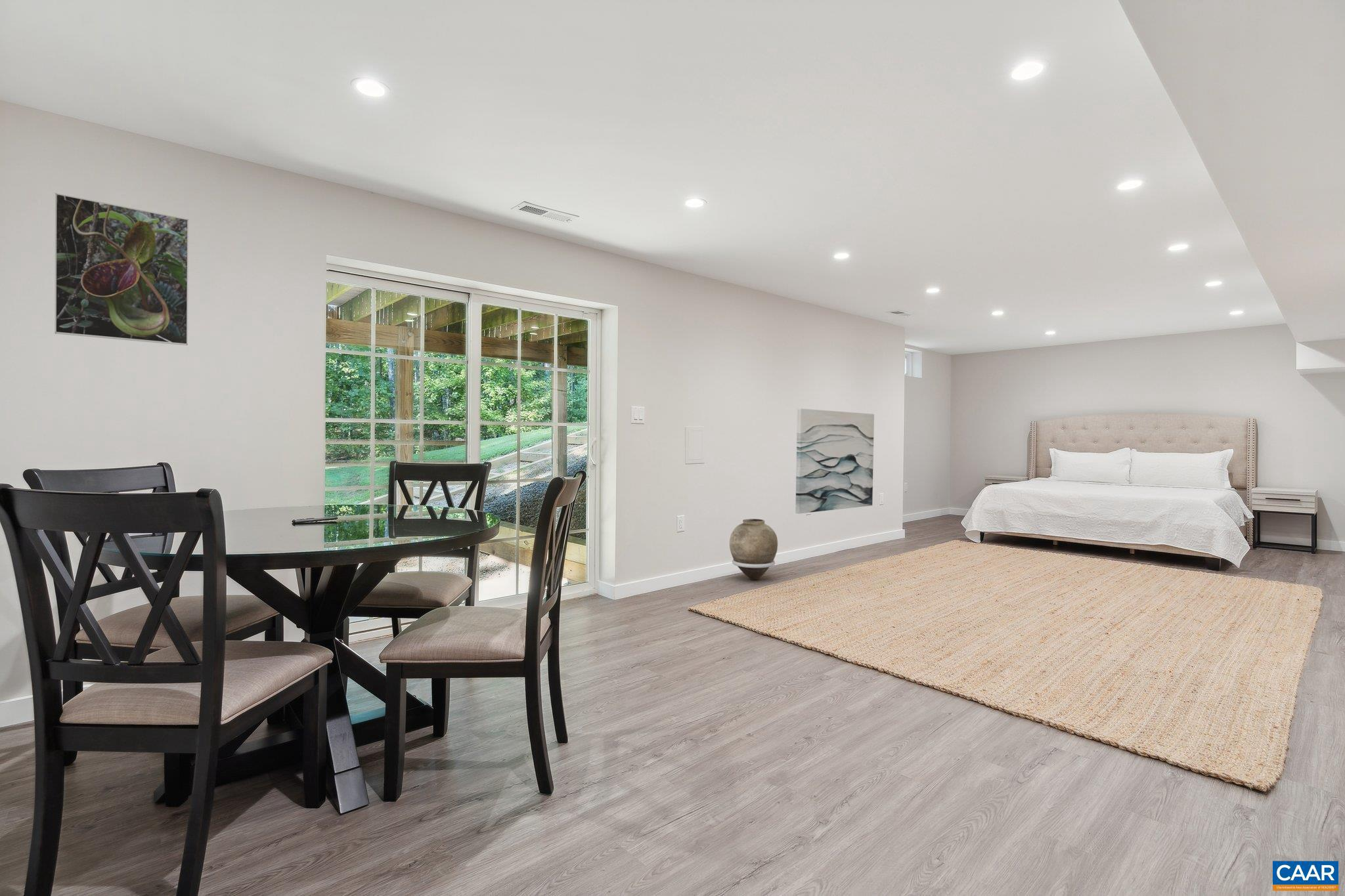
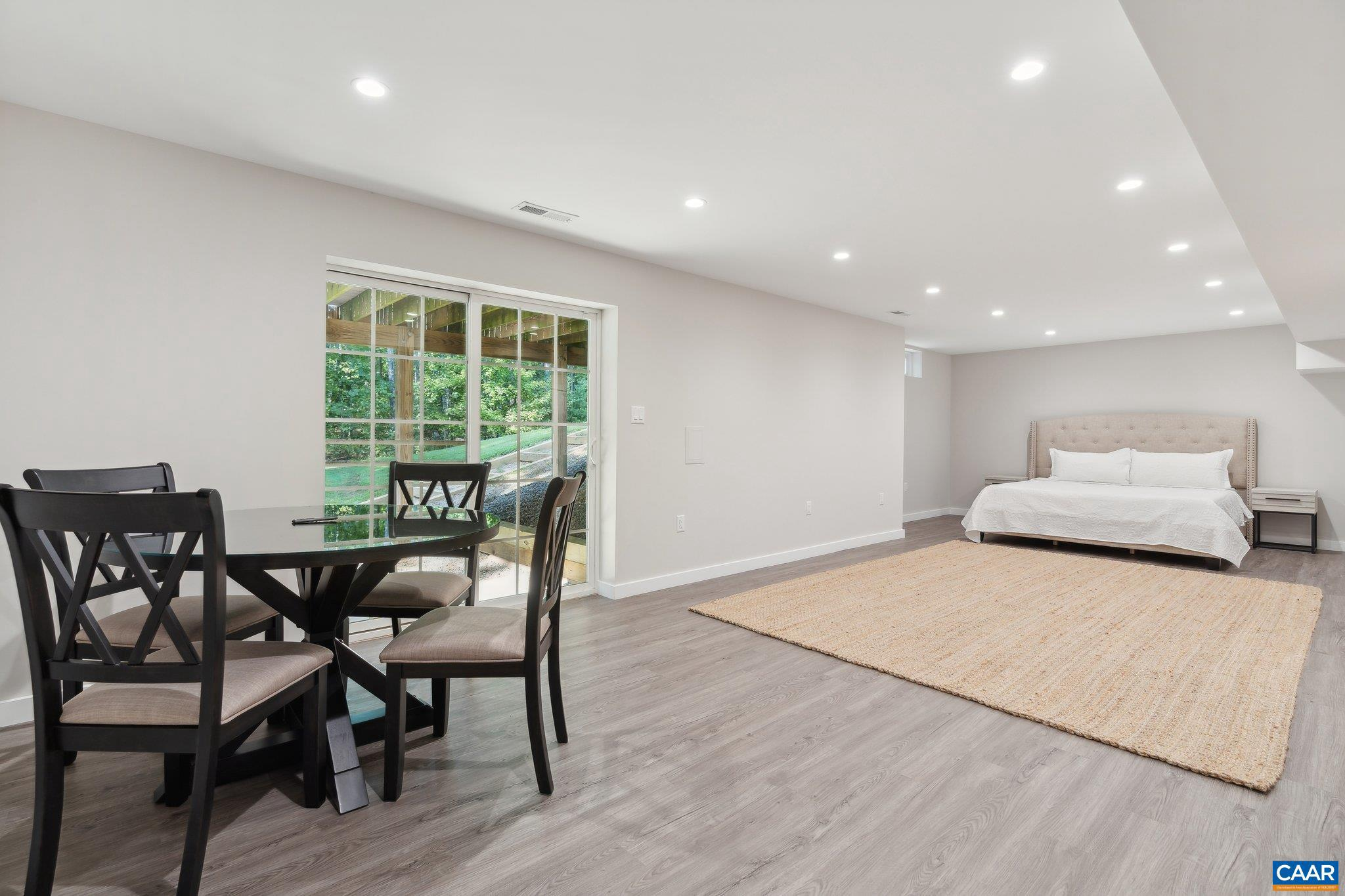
- wall art [795,408,875,514]
- vase [729,518,778,580]
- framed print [54,192,189,346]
